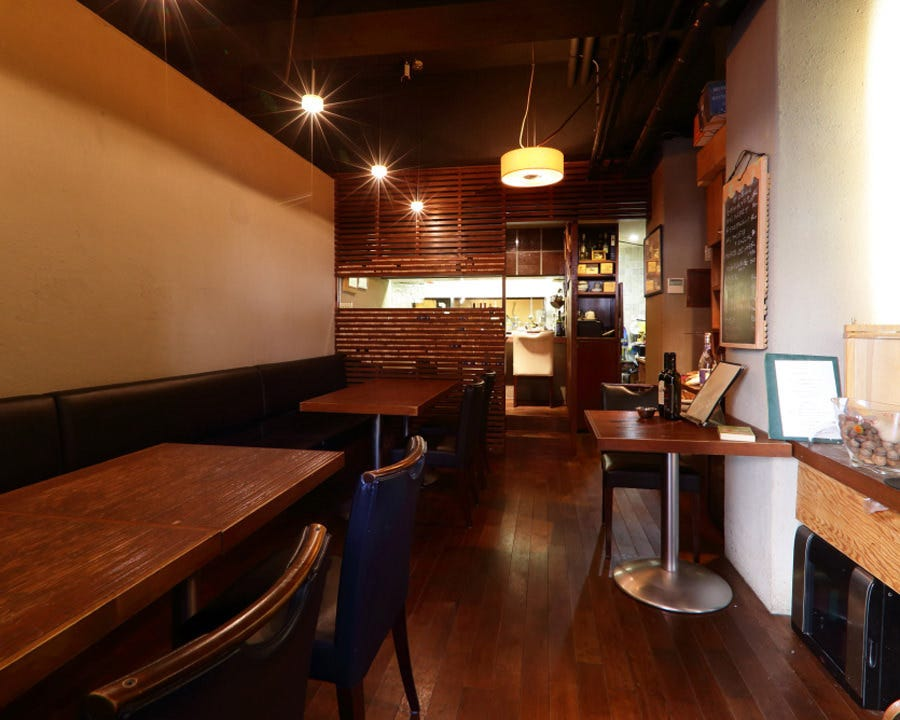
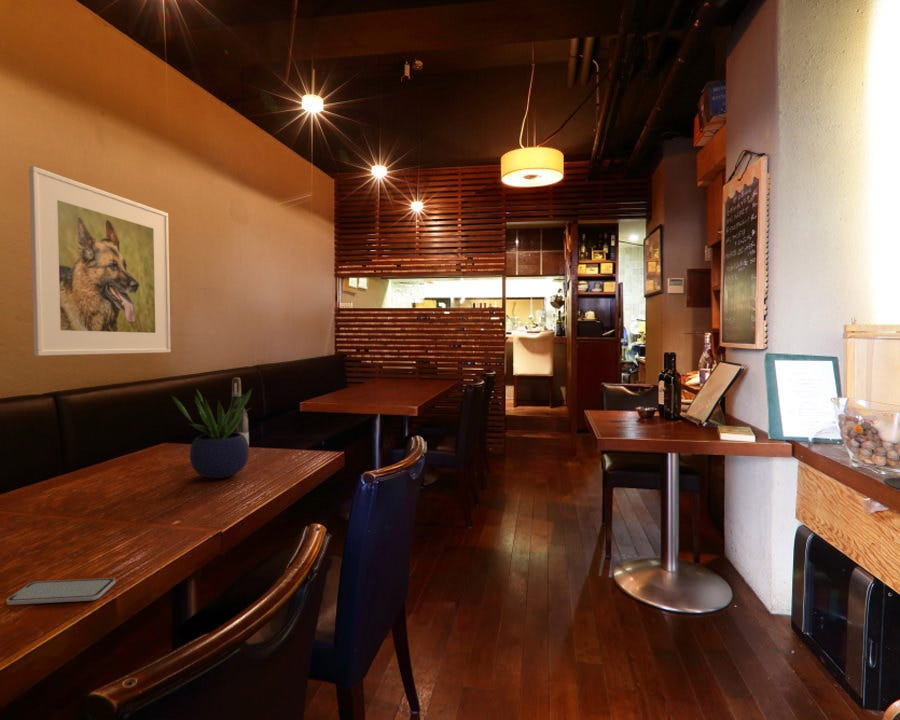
+ wine bottle [226,377,250,447]
+ potted plant [170,387,253,479]
+ smartphone [6,577,116,606]
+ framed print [28,165,172,357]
